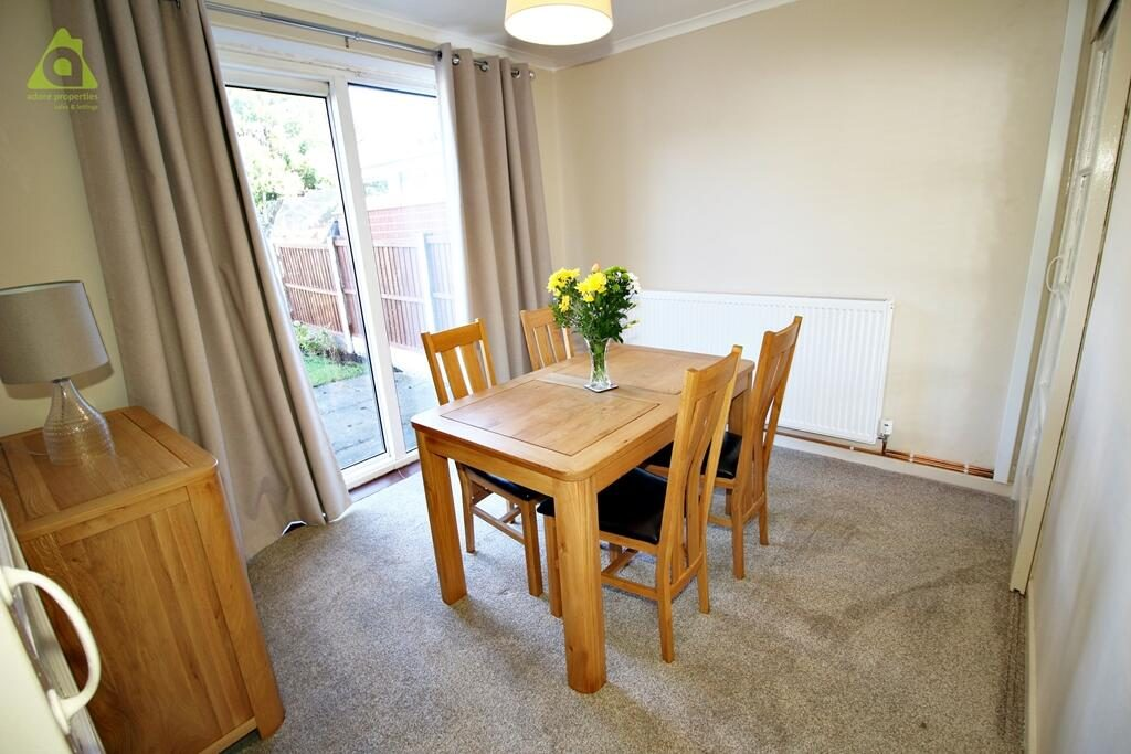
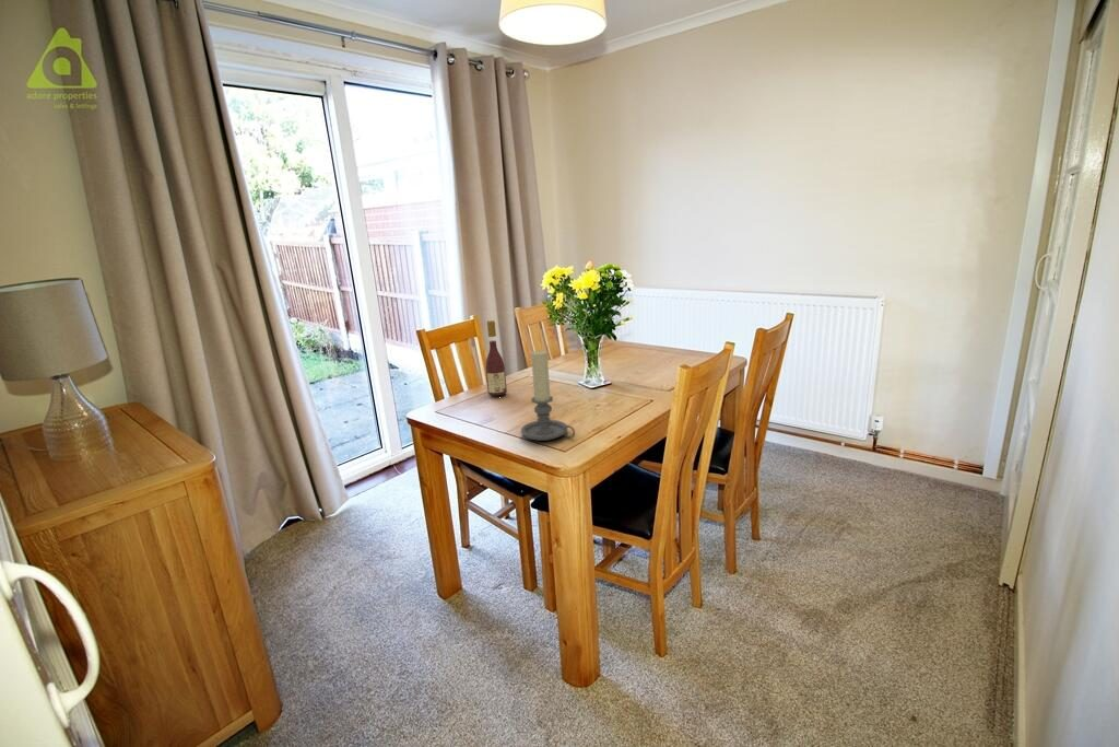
+ wine bottle [484,319,508,396]
+ candle holder [520,349,576,442]
